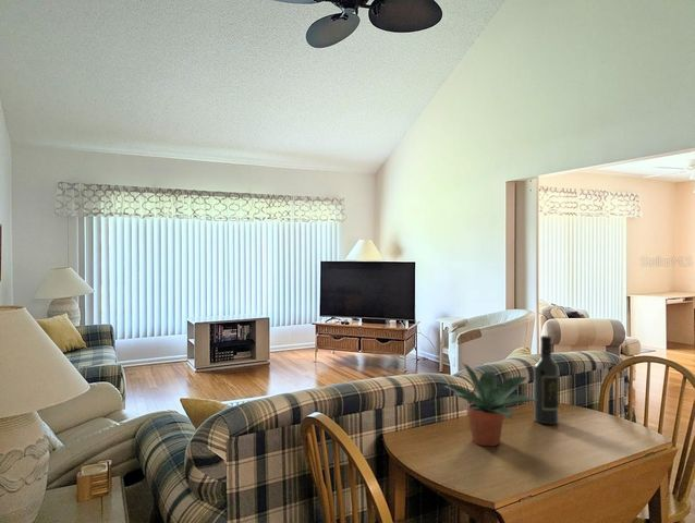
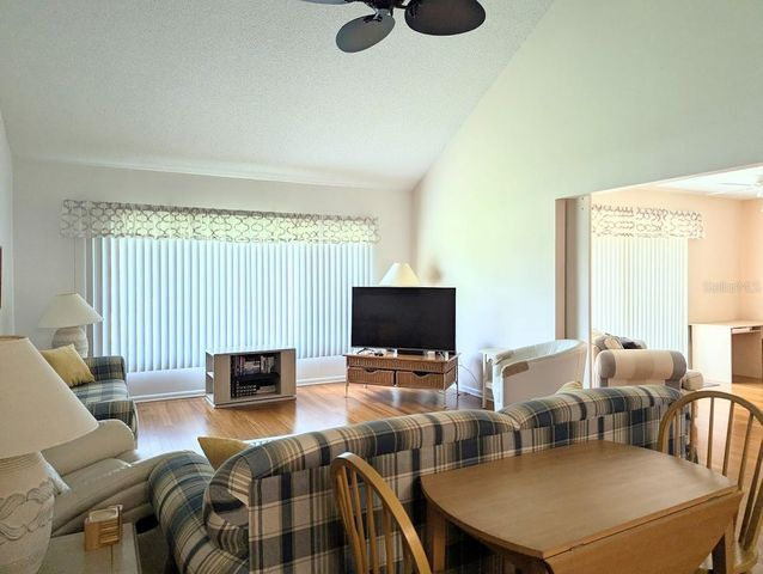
- potted plant [442,362,537,447]
- wine bottle [533,335,560,425]
